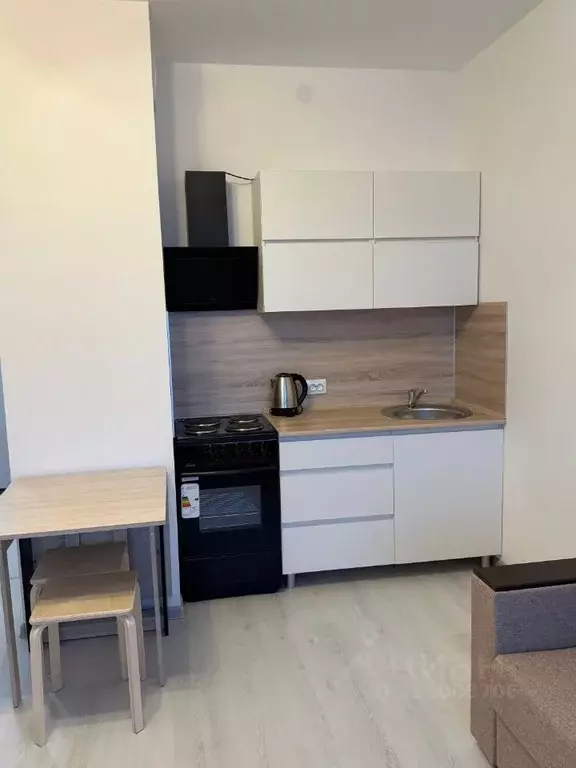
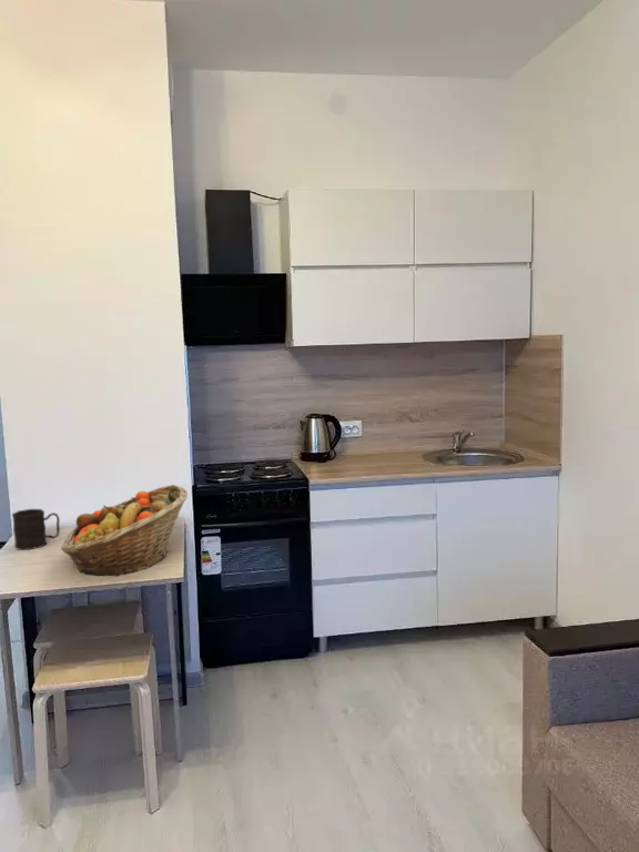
+ mug [11,508,61,551]
+ fruit basket [60,484,189,578]
